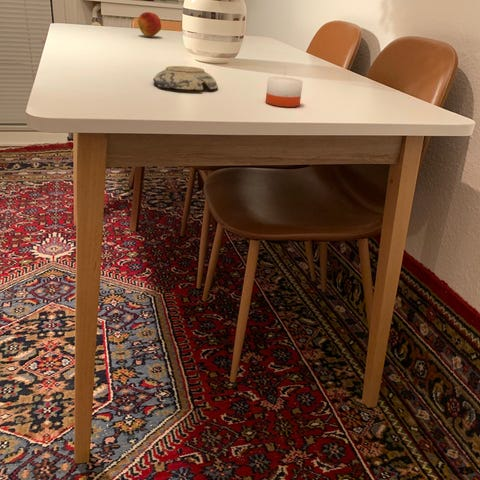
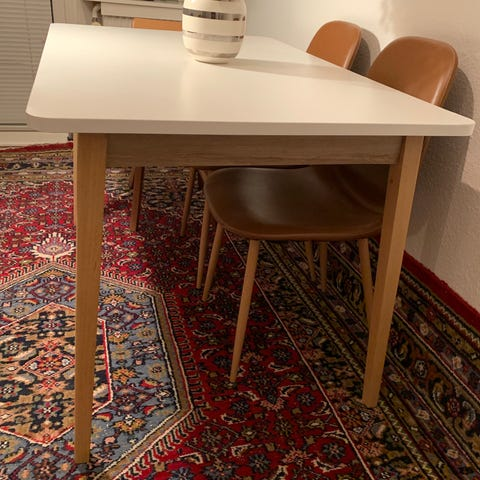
- decorative bowl [152,65,219,91]
- fruit [137,11,162,38]
- candle [265,60,304,108]
